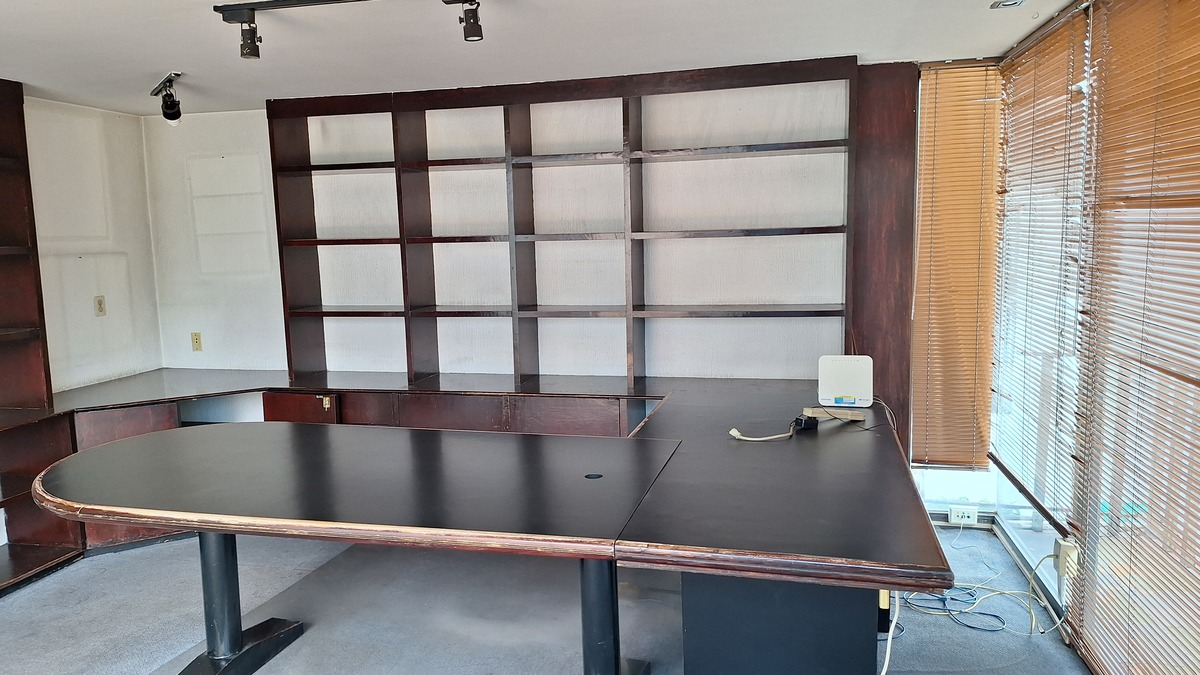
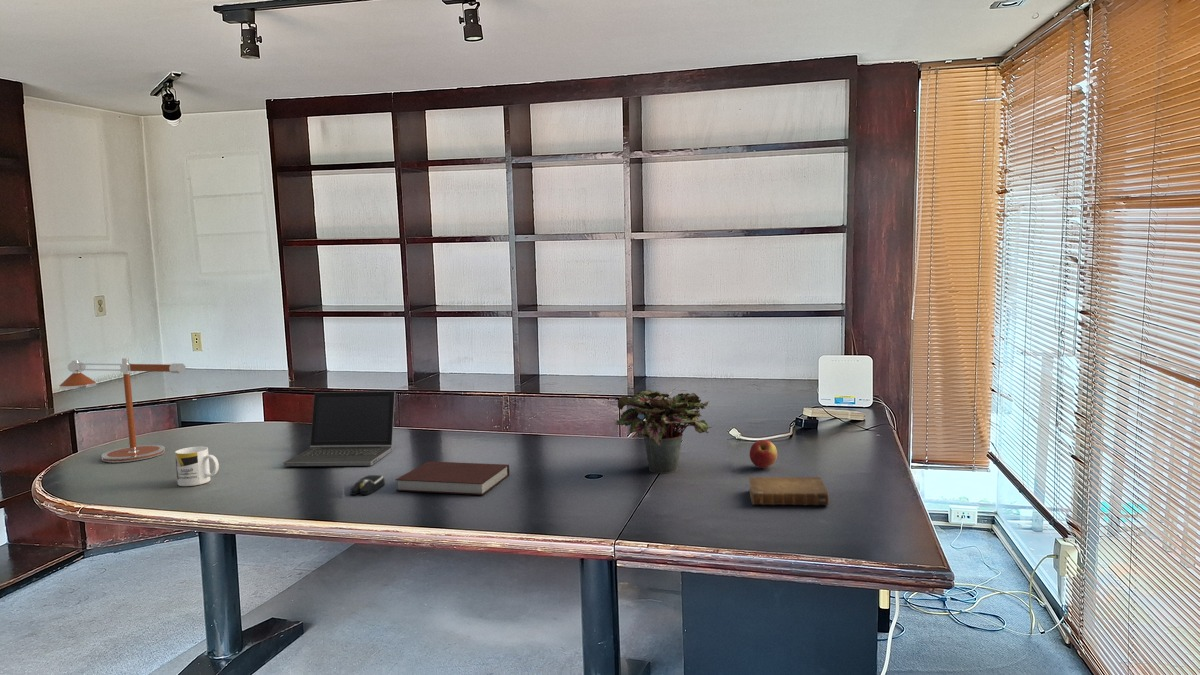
+ desk lamp [58,357,187,463]
+ mug [174,446,220,487]
+ laptop computer [282,390,396,467]
+ notebook [395,460,510,496]
+ computer mouse [349,474,386,496]
+ potted plant [614,389,713,474]
+ apple [749,439,778,469]
+ book [748,476,830,506]
